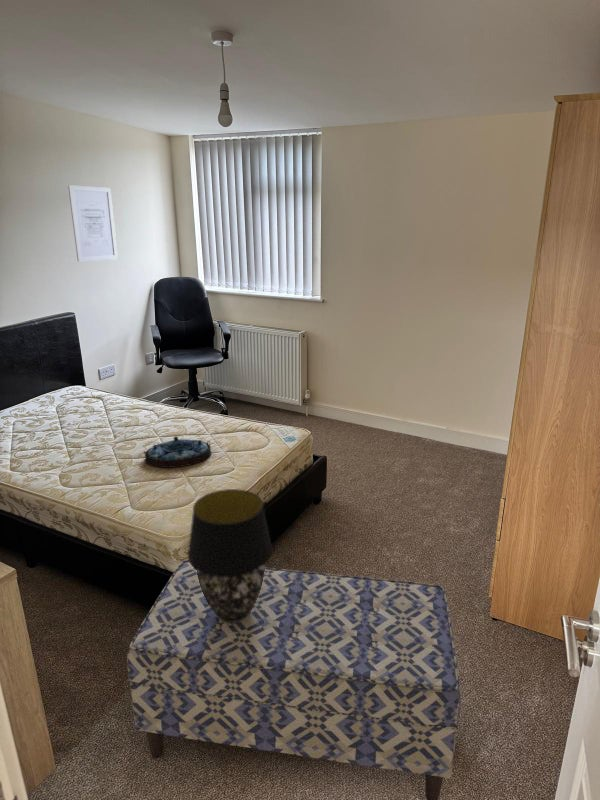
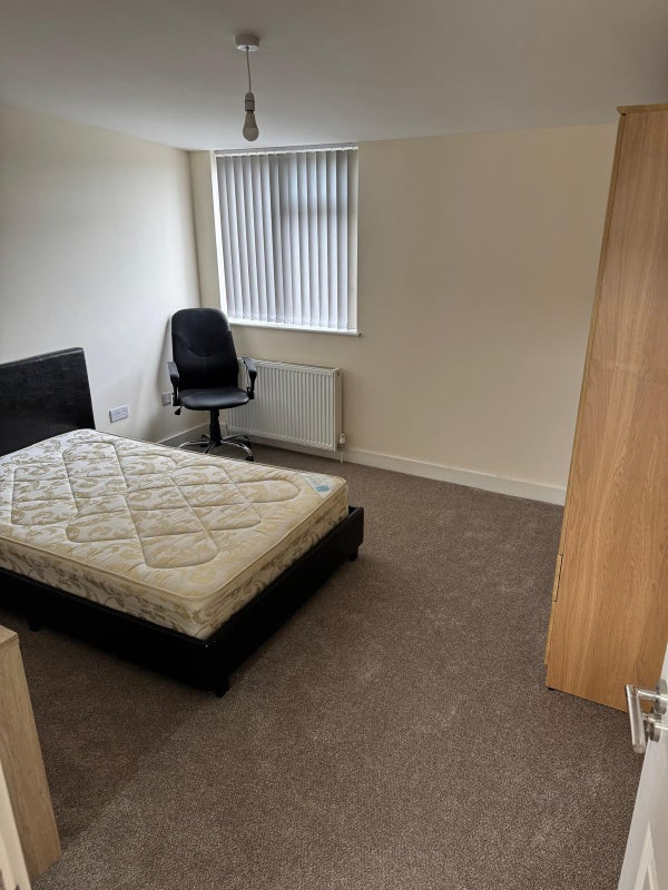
- wall art [67,184,119,263]
- table lamp [187,488,273,623]
- bench [126,559,462,800]
- serving tray [143,436,212,469]
